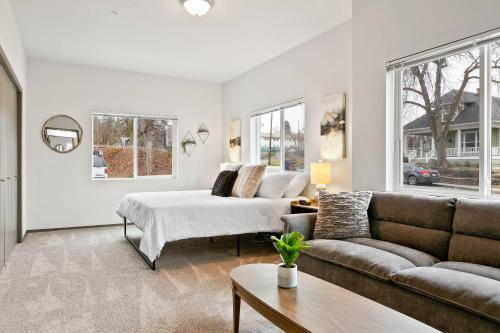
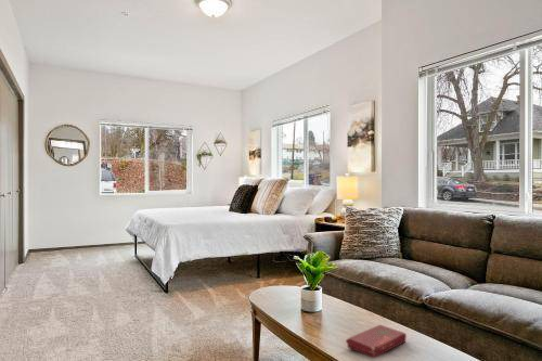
+ book [345,324,408,359]
